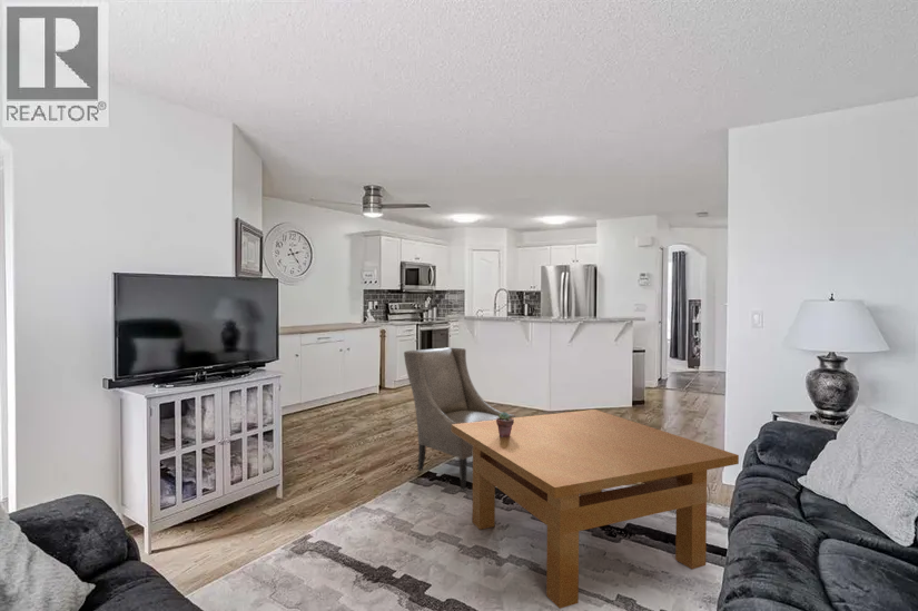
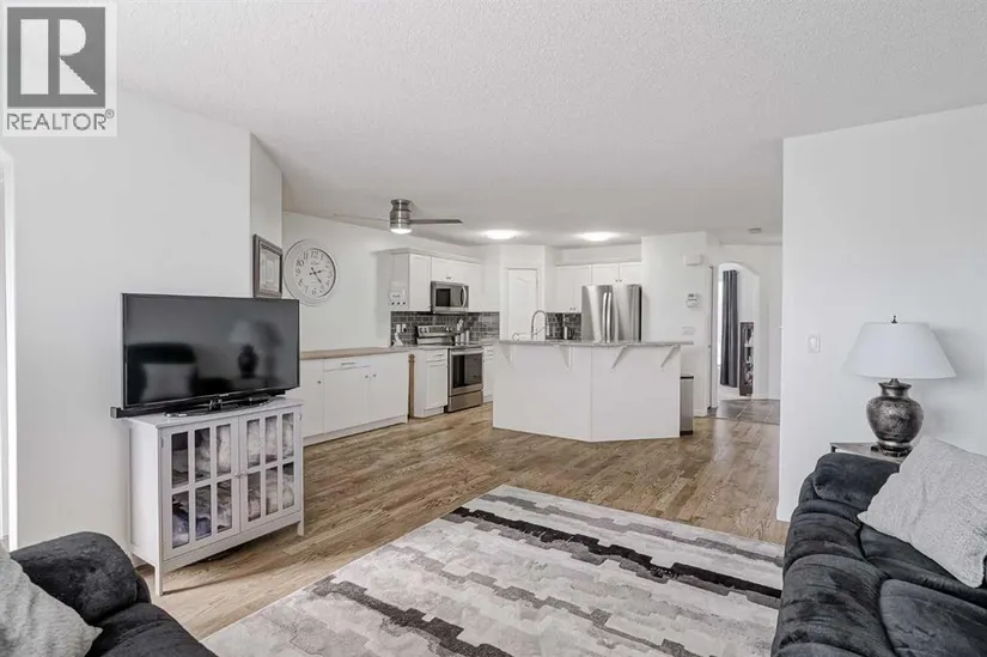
- table [452,408,740,610]
- armchair [403,346,516,492]
- potted succulent [496,411,514,437]
